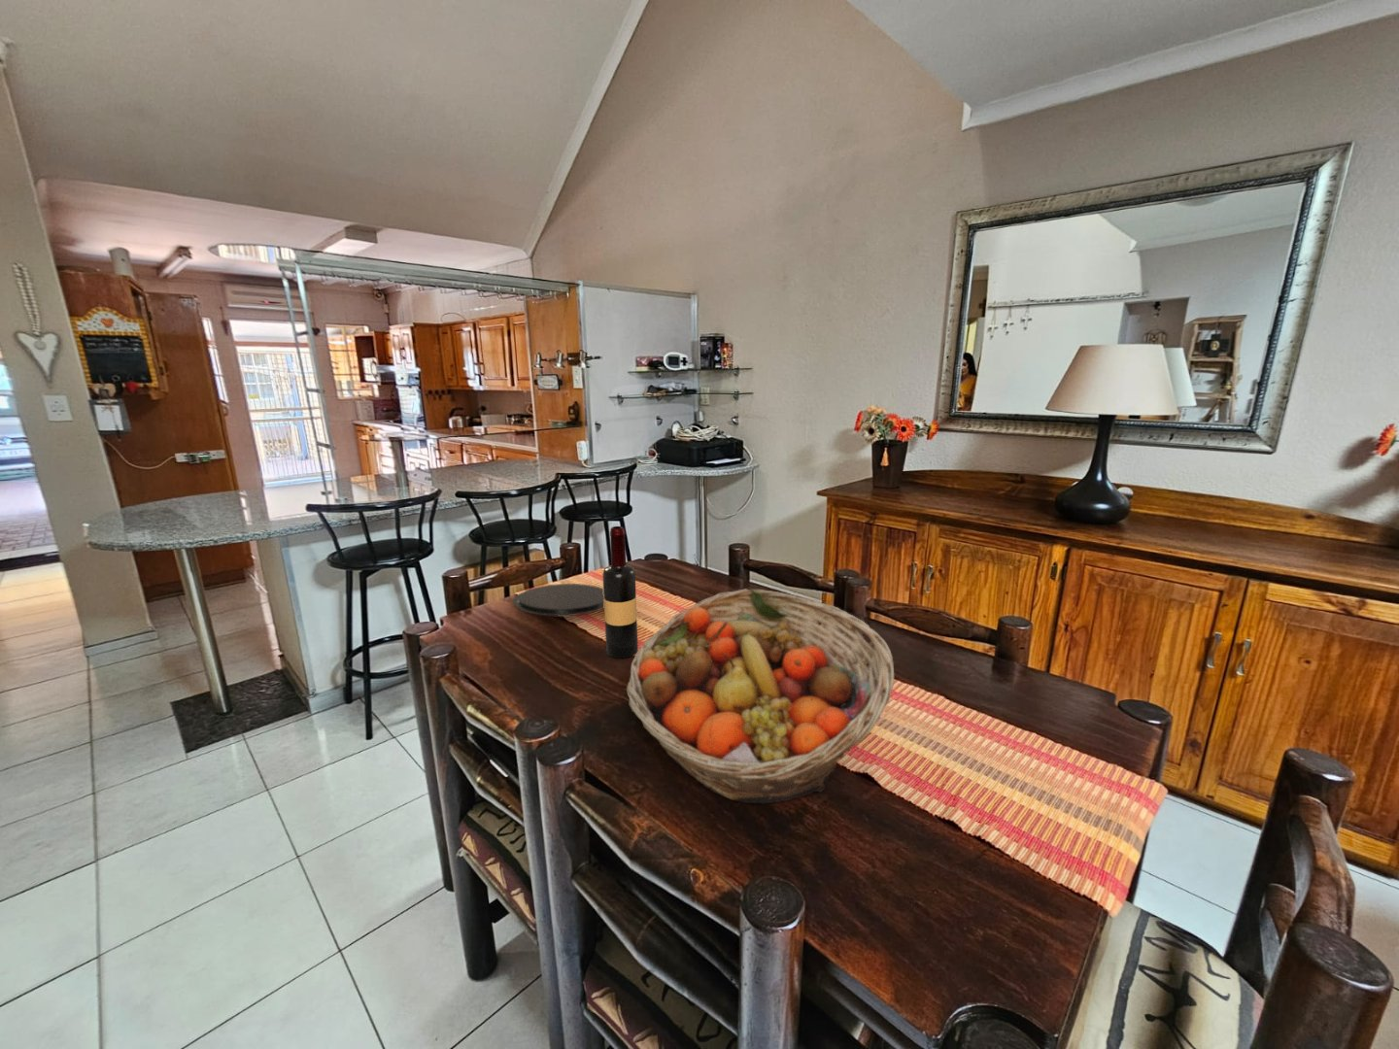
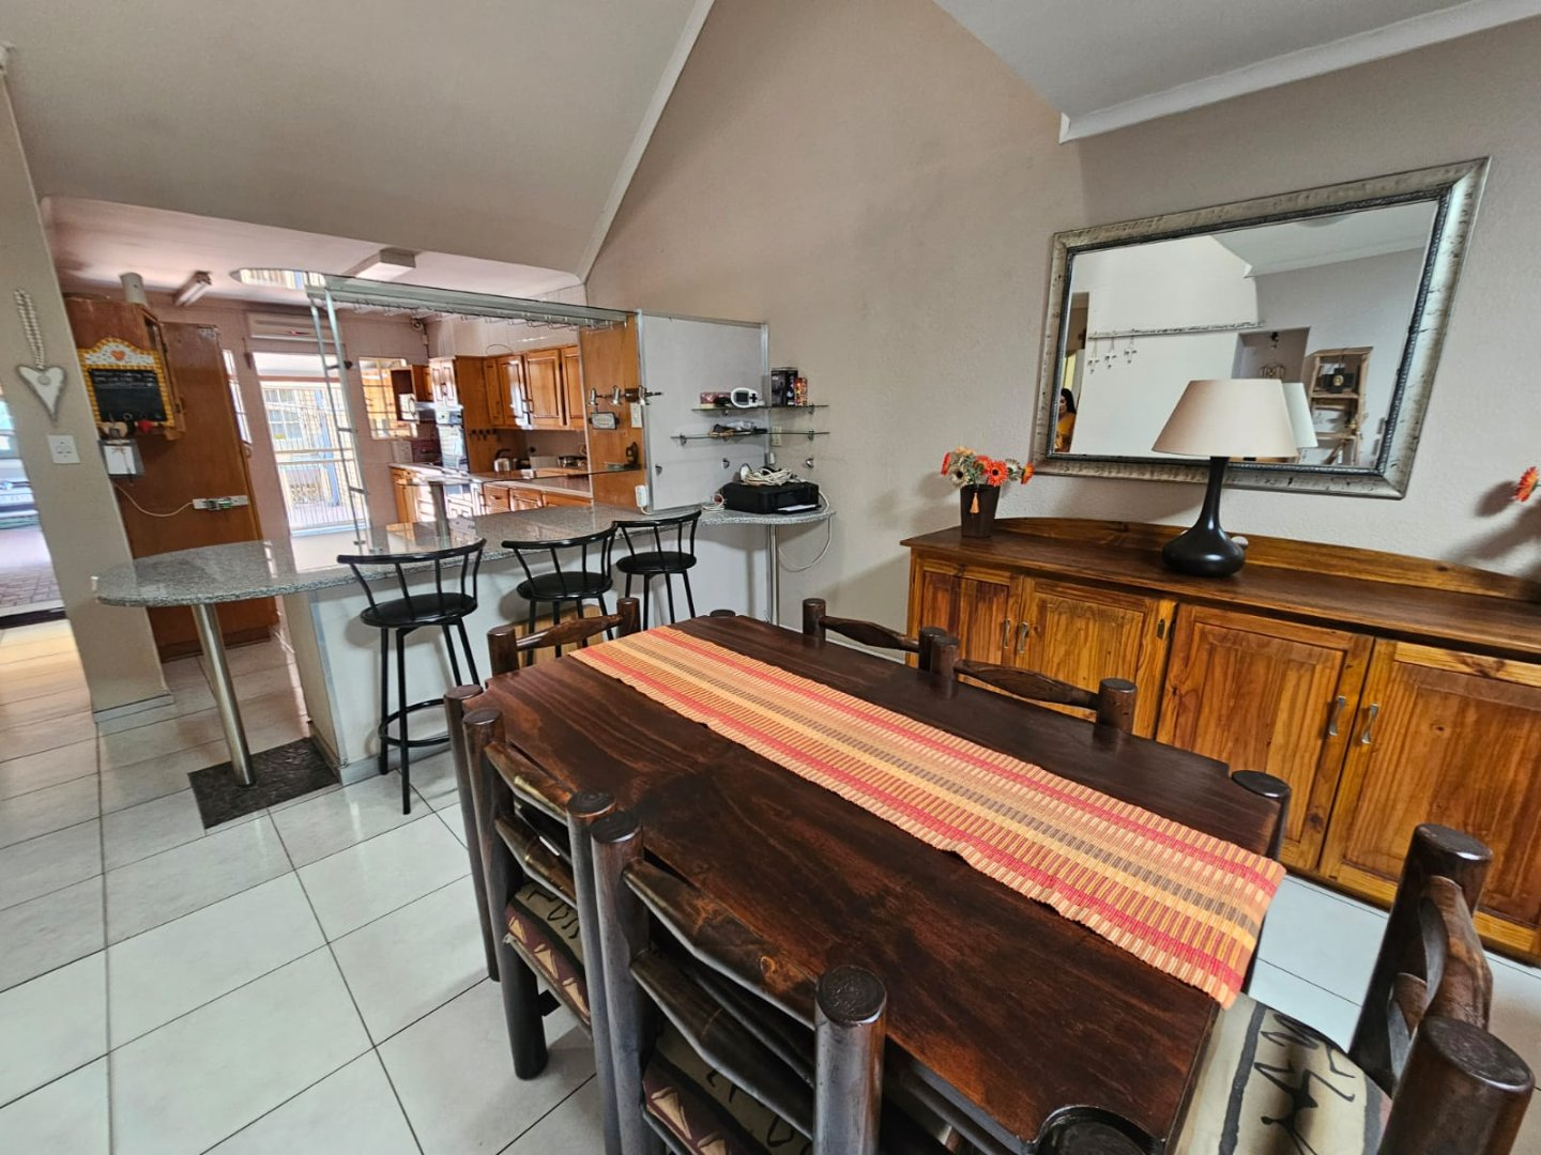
- wine bottle [603,526,638,660]
- plate [511,583,605,618]
- fruit basket [626,587,894,804]
